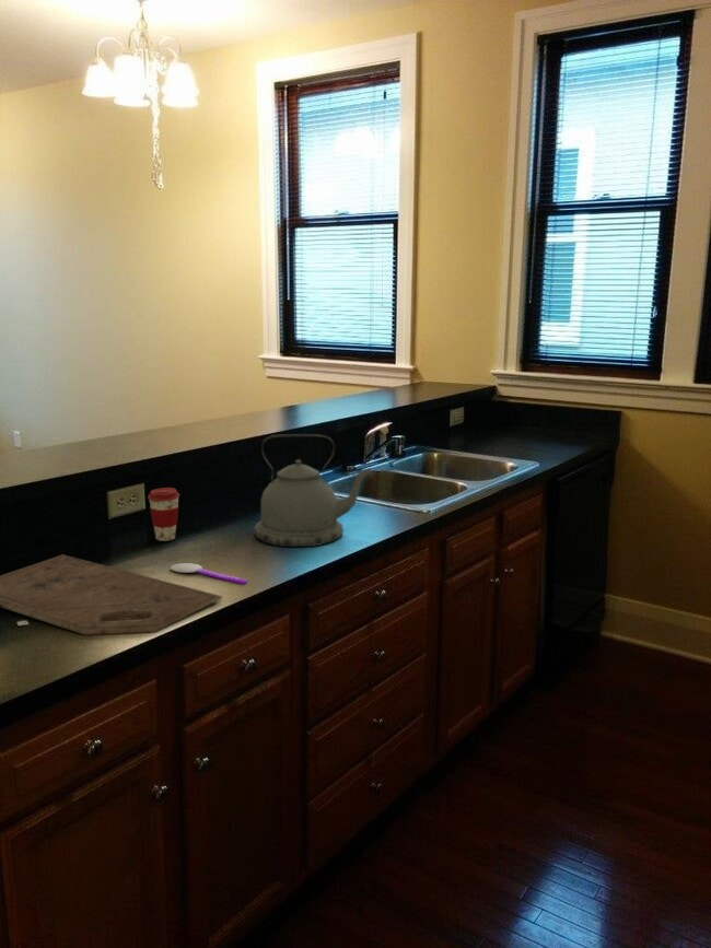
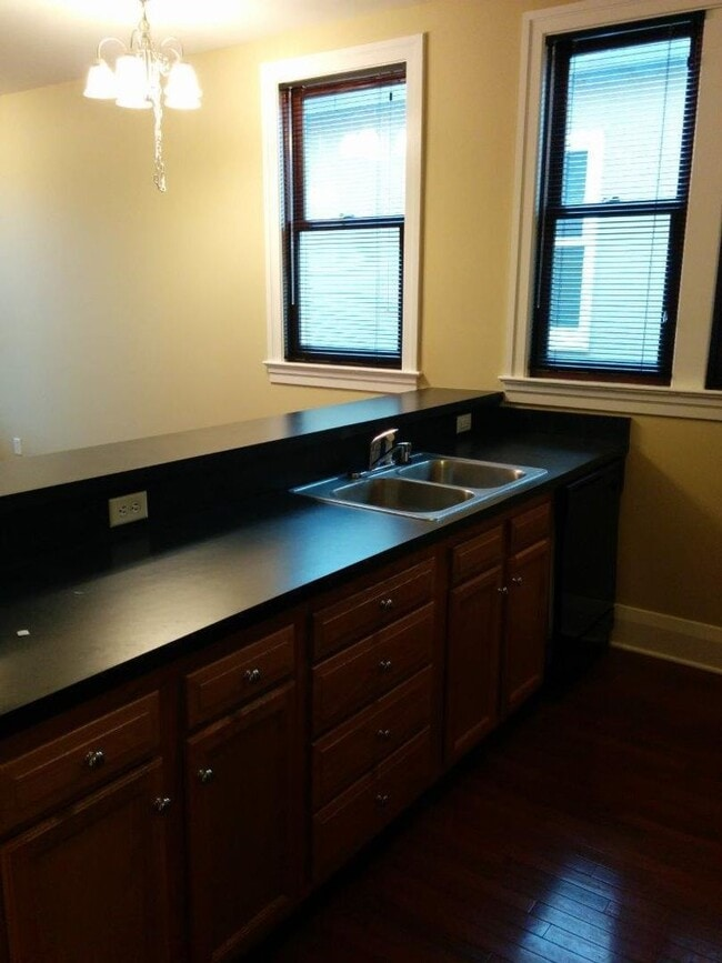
- spoon [170,562,248,585]
- cutting board [0,553,223,636]
- kettle [253,433,373,548]
- coffee cup [147,487,180,542]
